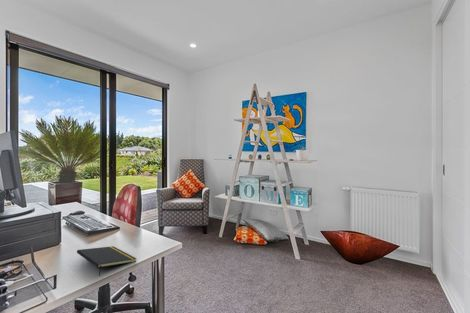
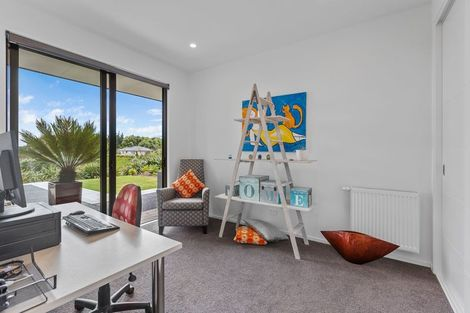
- notepad [76,245,137,277]
